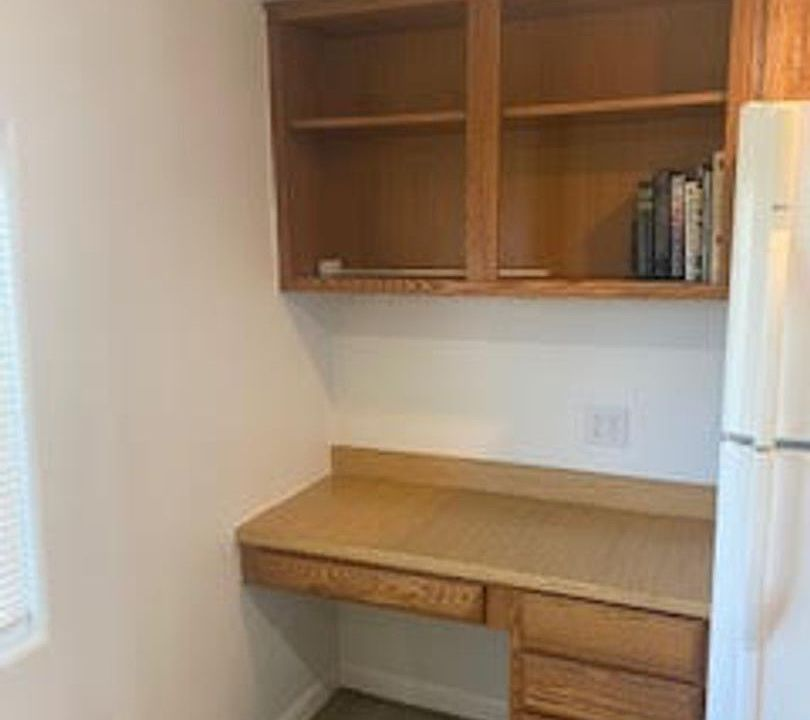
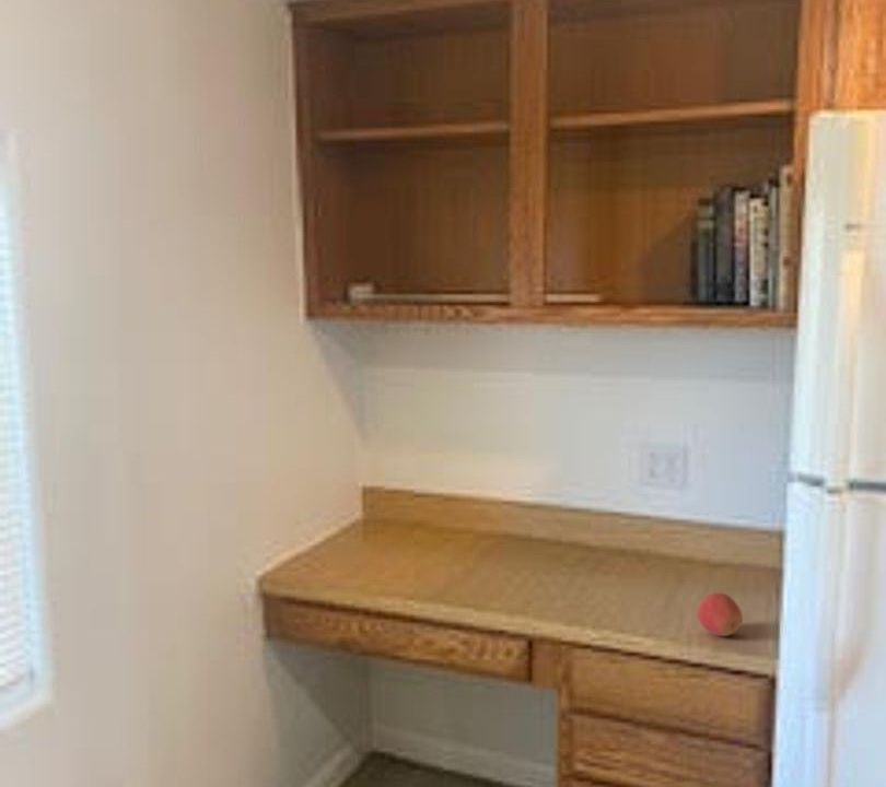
+ apple [696,591,744,637]
